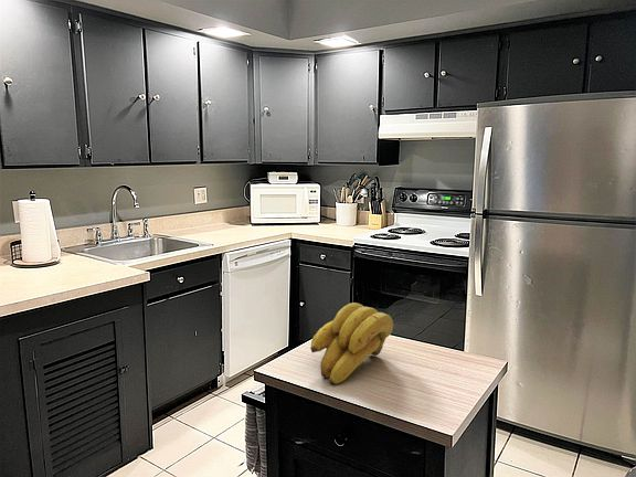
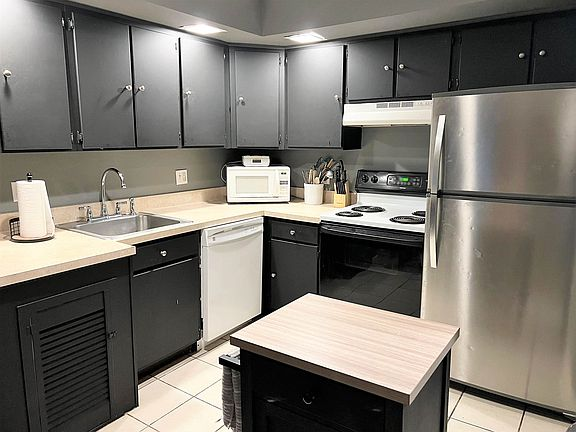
- banana bunch [309,301,394,385]
